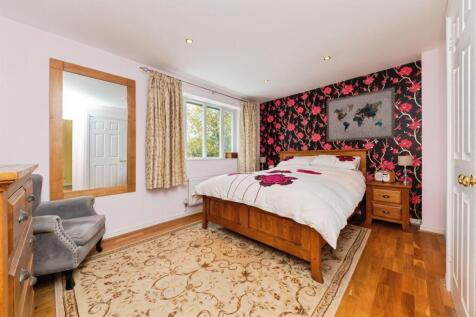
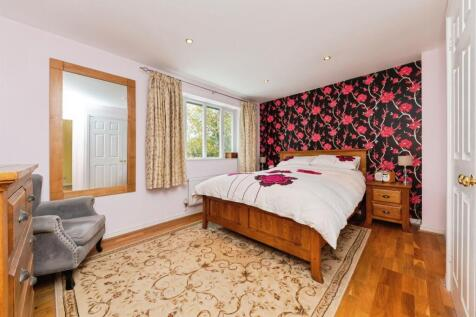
- wall art [326,86,396,143]
